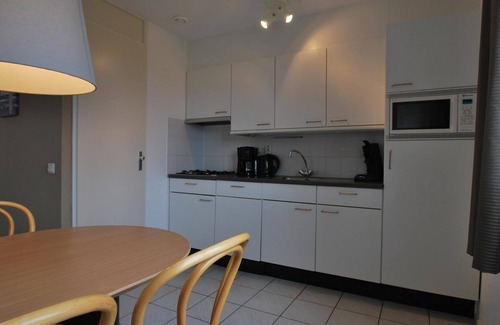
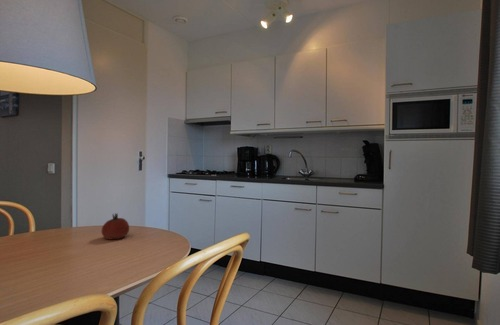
+ fruit [101,212,130,241]
